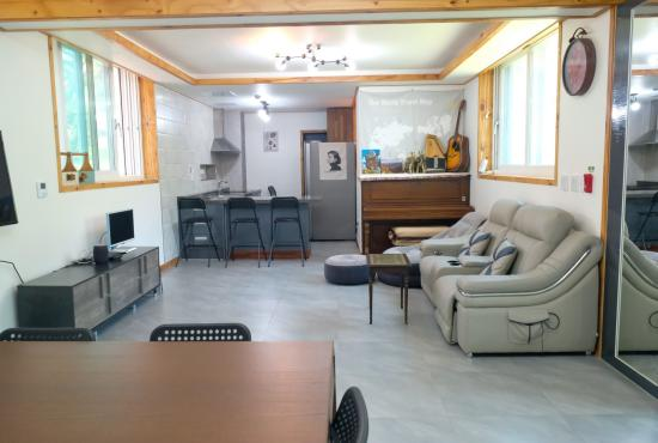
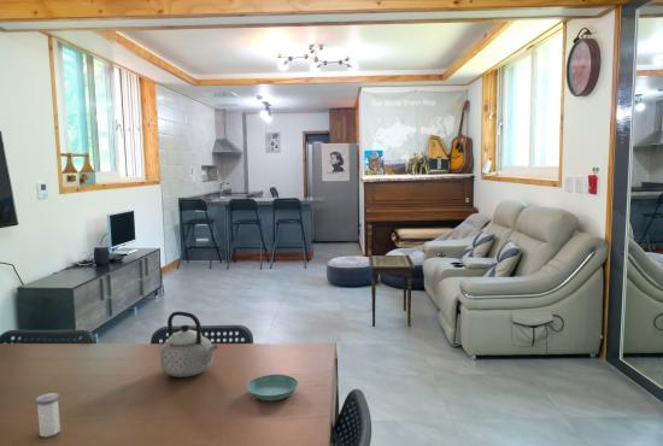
+ teapot [159,310,219,378]
+ salt shaker [35,392,61,438]
+ saucer [246,374,299,401]
